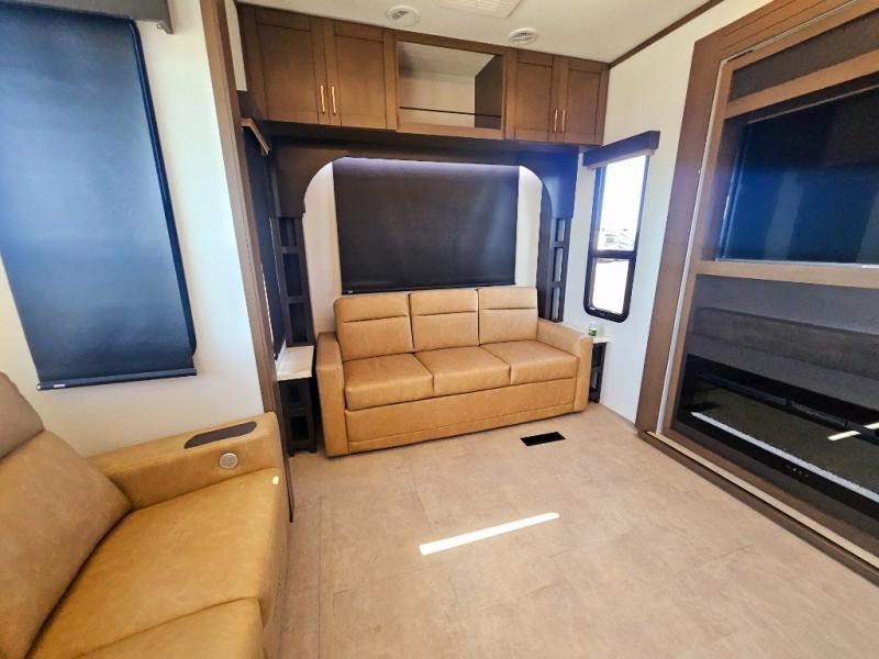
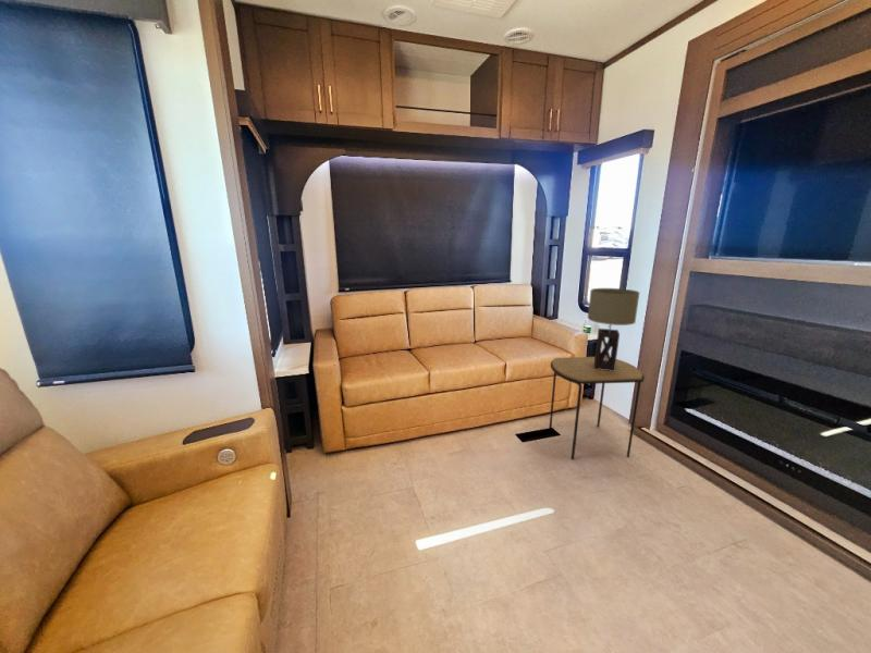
+ side table [549,356,646,460]
+ table lamp [587,287,640,371]
